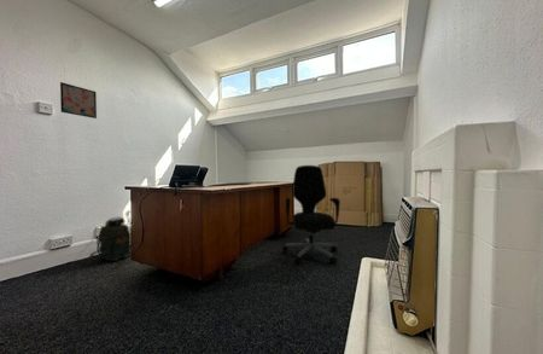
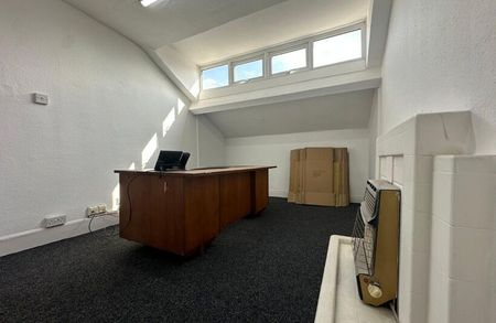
- office chair [281,164,341,265]
- wall art [59,81,98,120]
- backpack [88,209,132,262]
